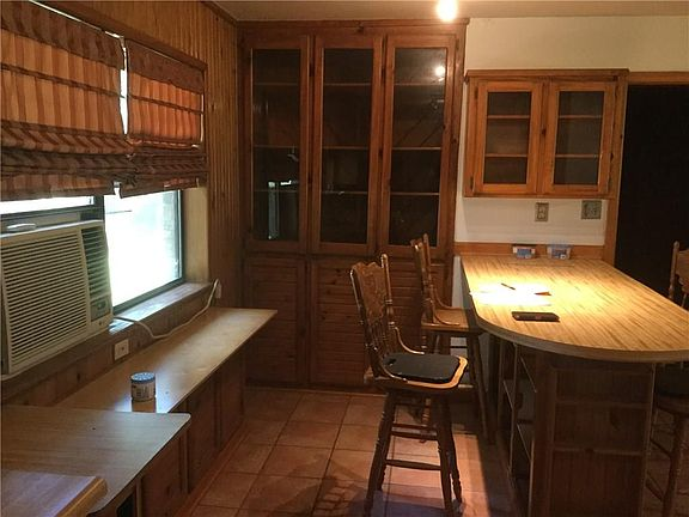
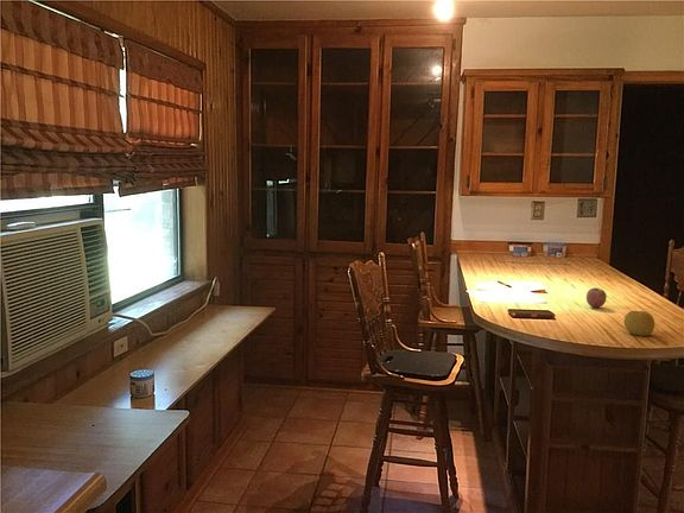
+ fruit [623,310,656,337]
+ fruit [585,287,608,309]
